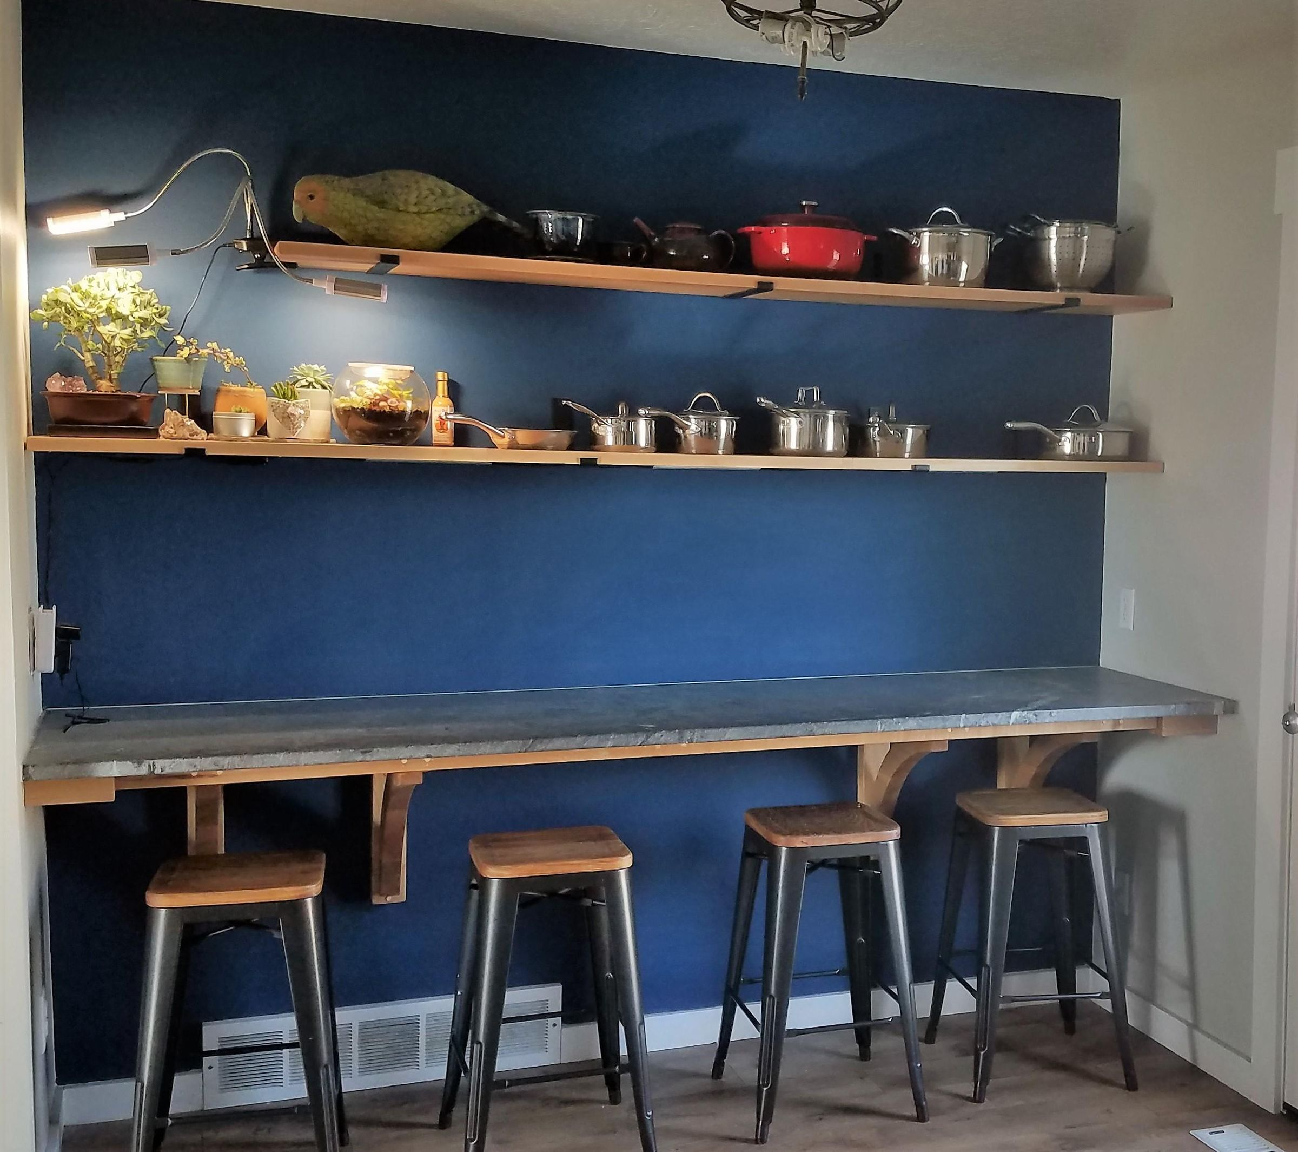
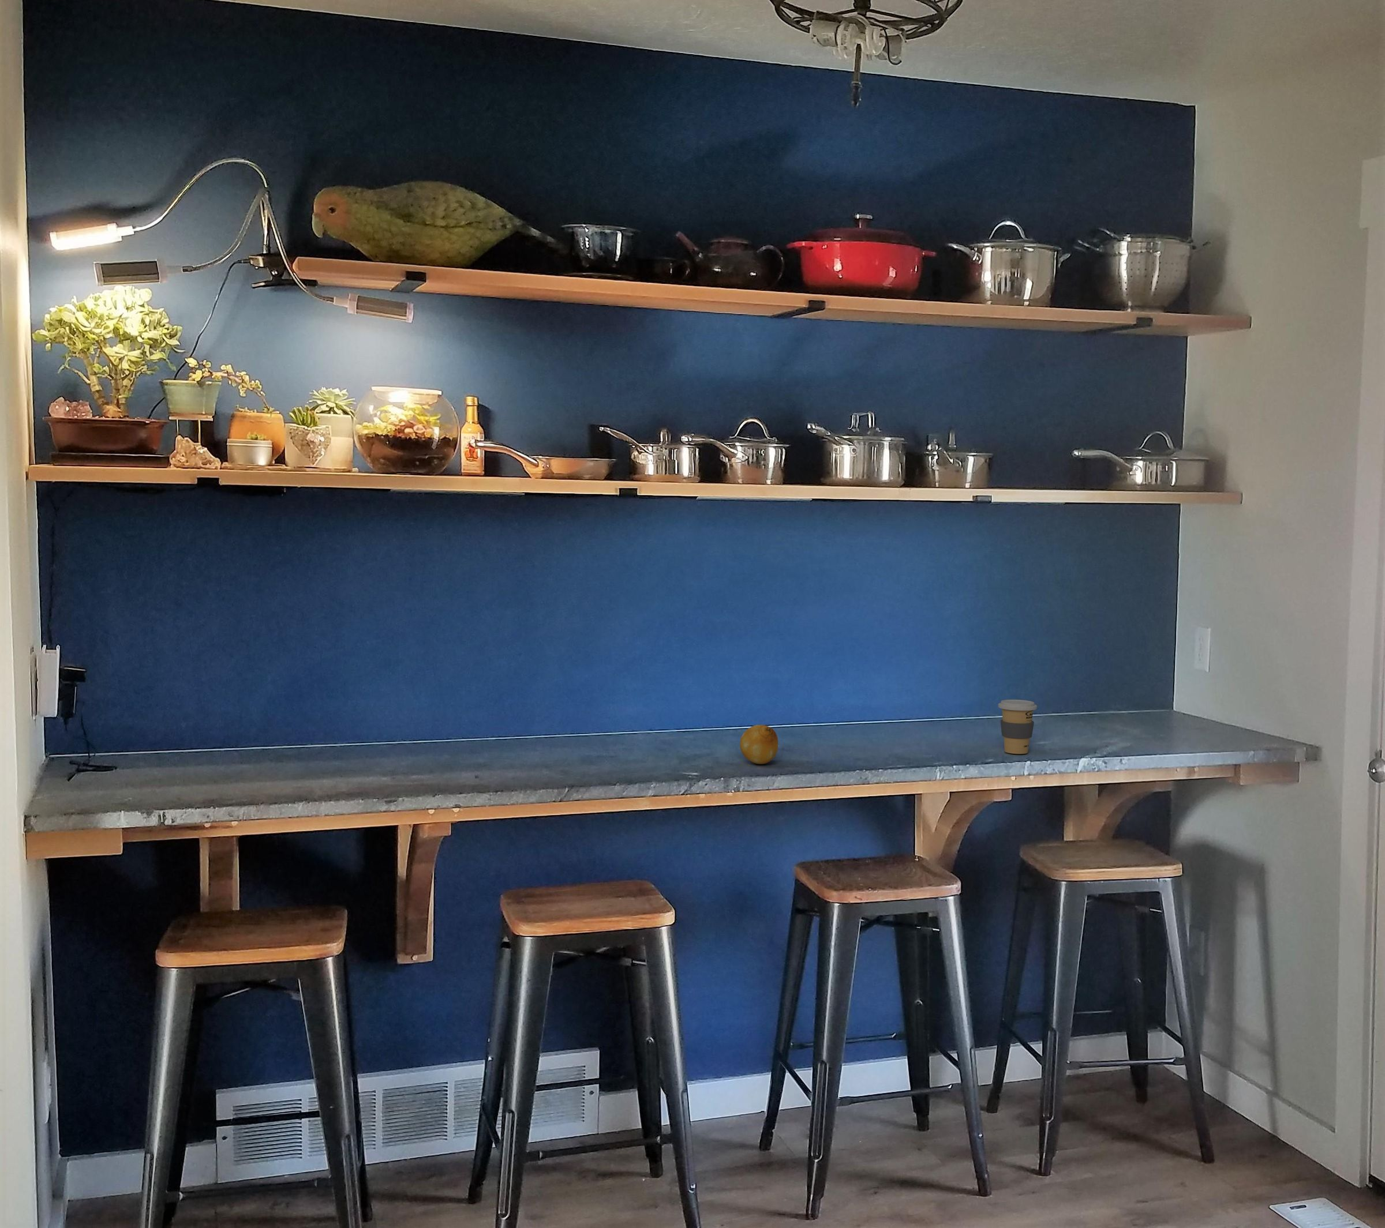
+ fruit [739,724,779,765]
+ coffee cup [997,699,1038,754]
